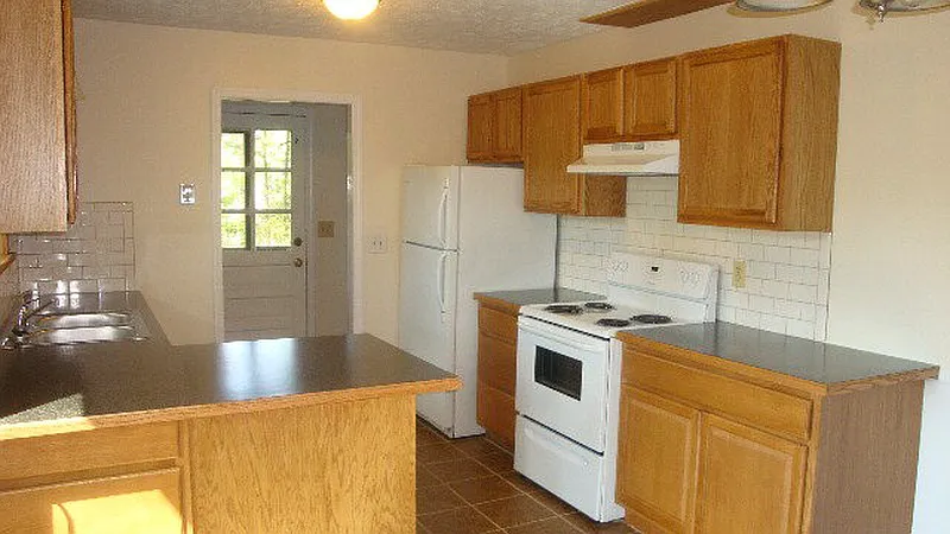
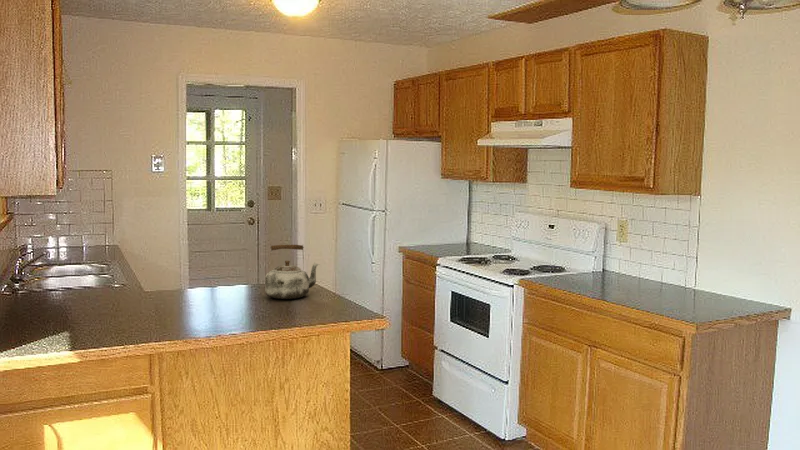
+ kettle [264,243,321,300]
